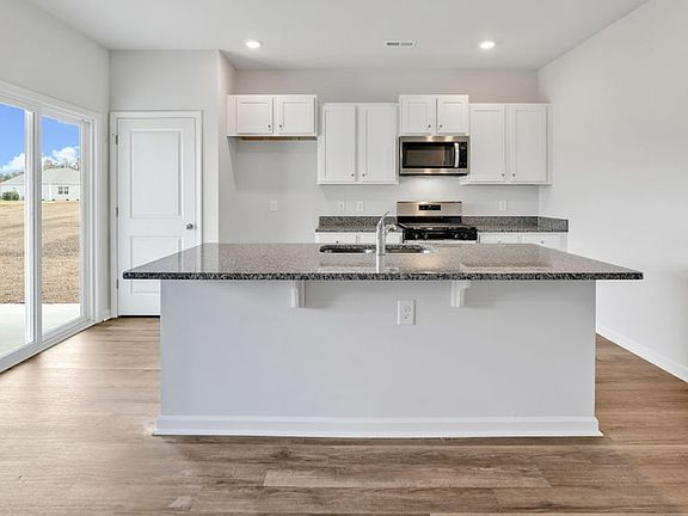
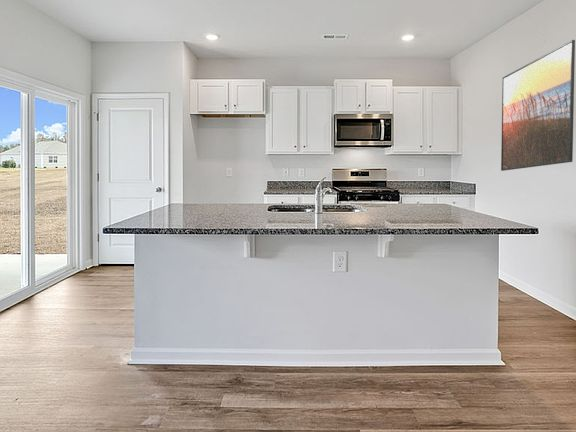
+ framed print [500,39,576,172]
